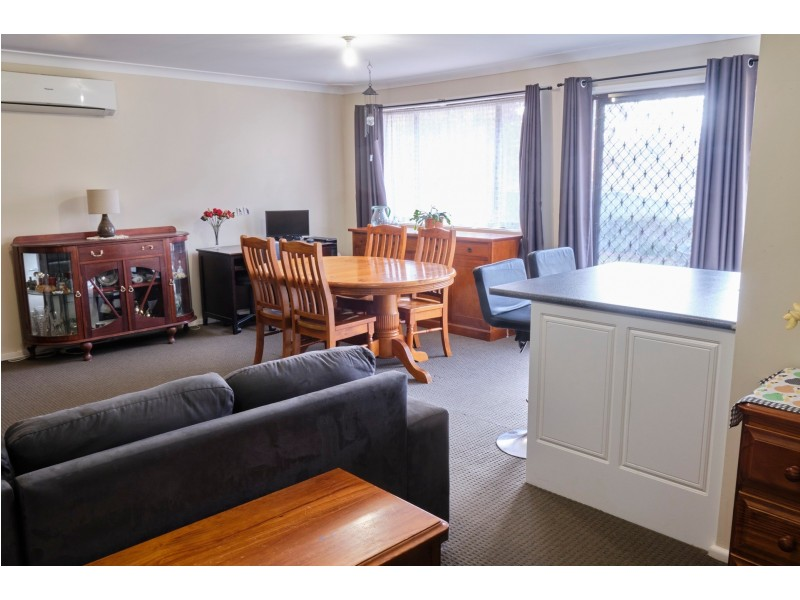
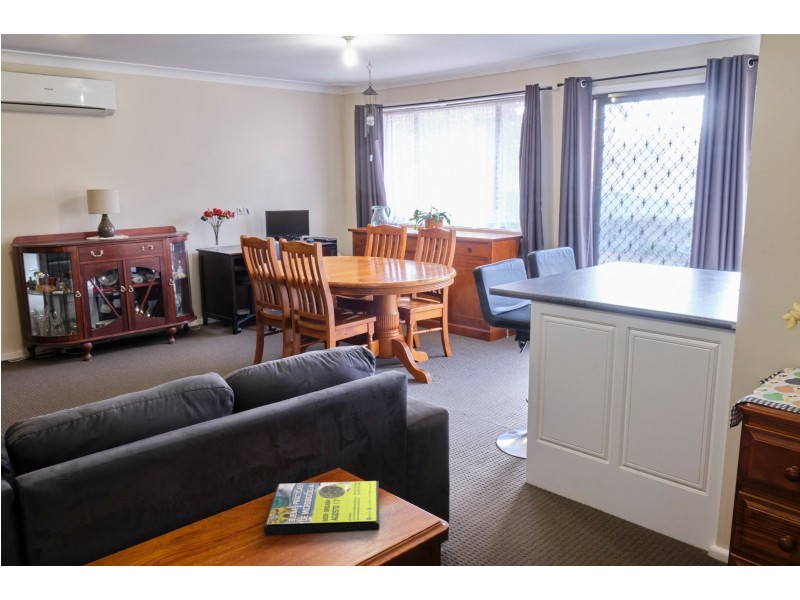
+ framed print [263,480,380,536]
